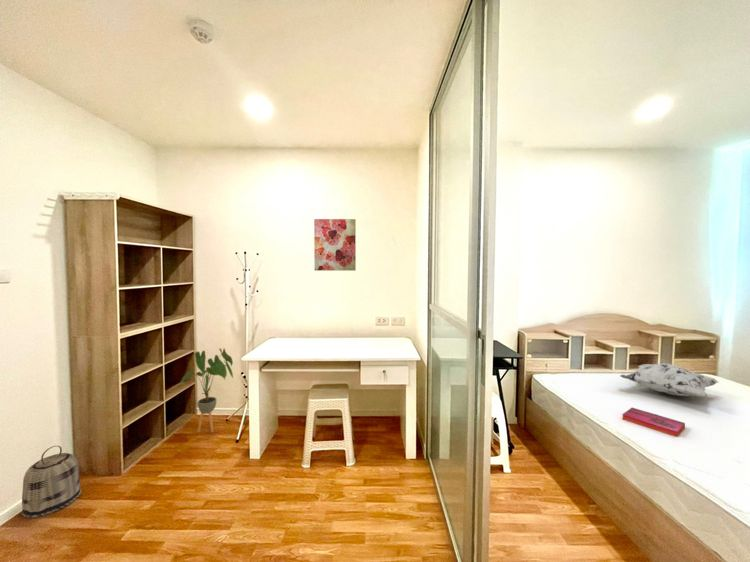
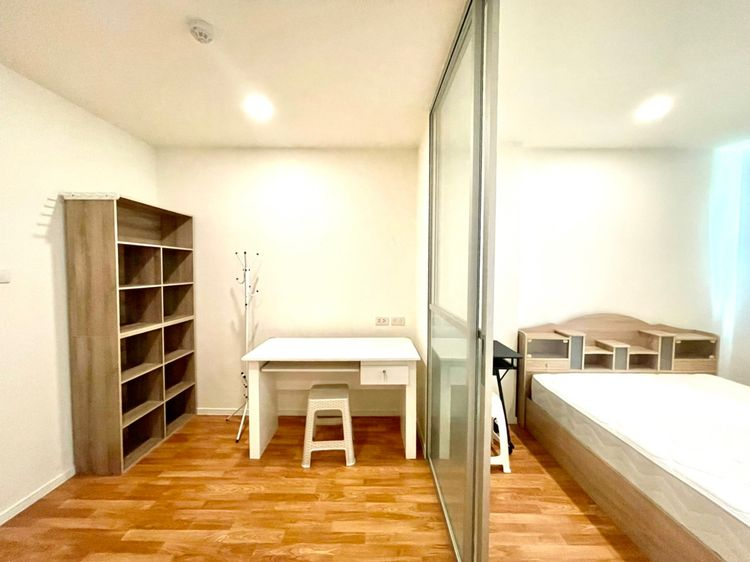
- hardback book [621,407,686,438]
- house plant [179,348,234,434]
- wall art [313,218,357,272]
- basket [21,445,82,519]
- decorative pillow [619,363,719,398]
